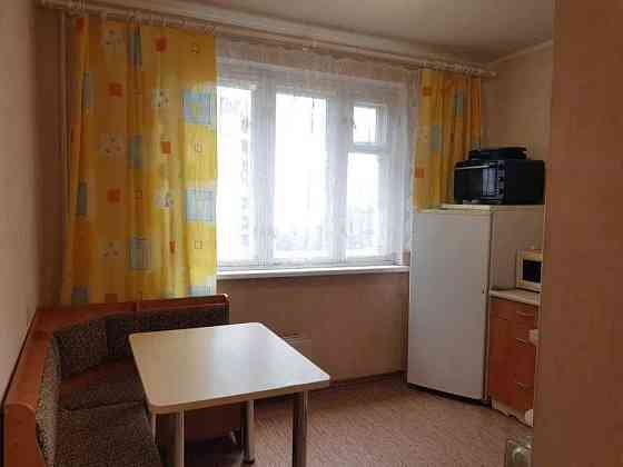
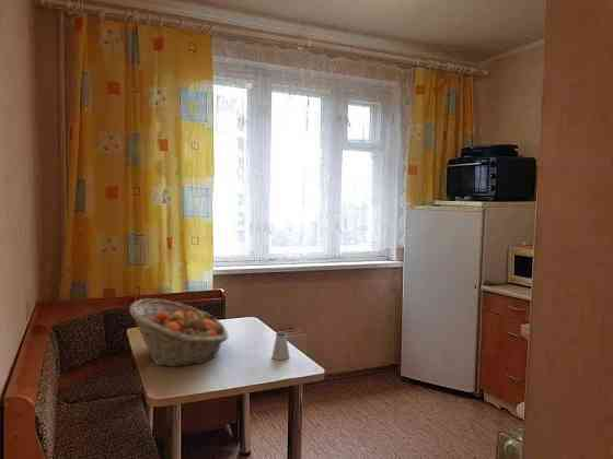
+ fruit basket [128,297,230,368]
+ saltshaker [270,330,291,361]
